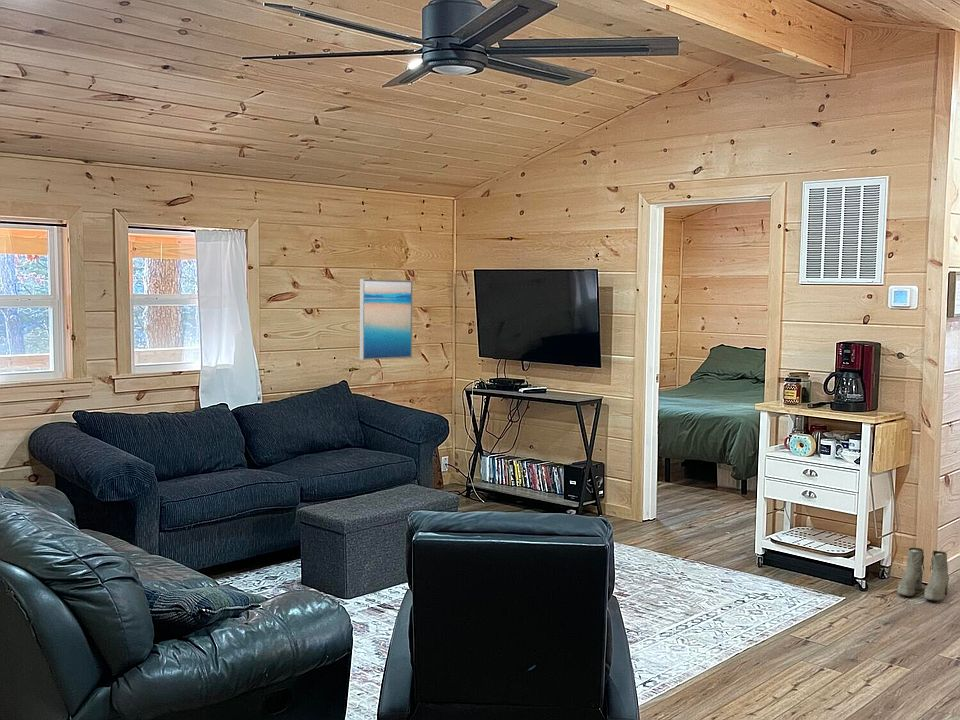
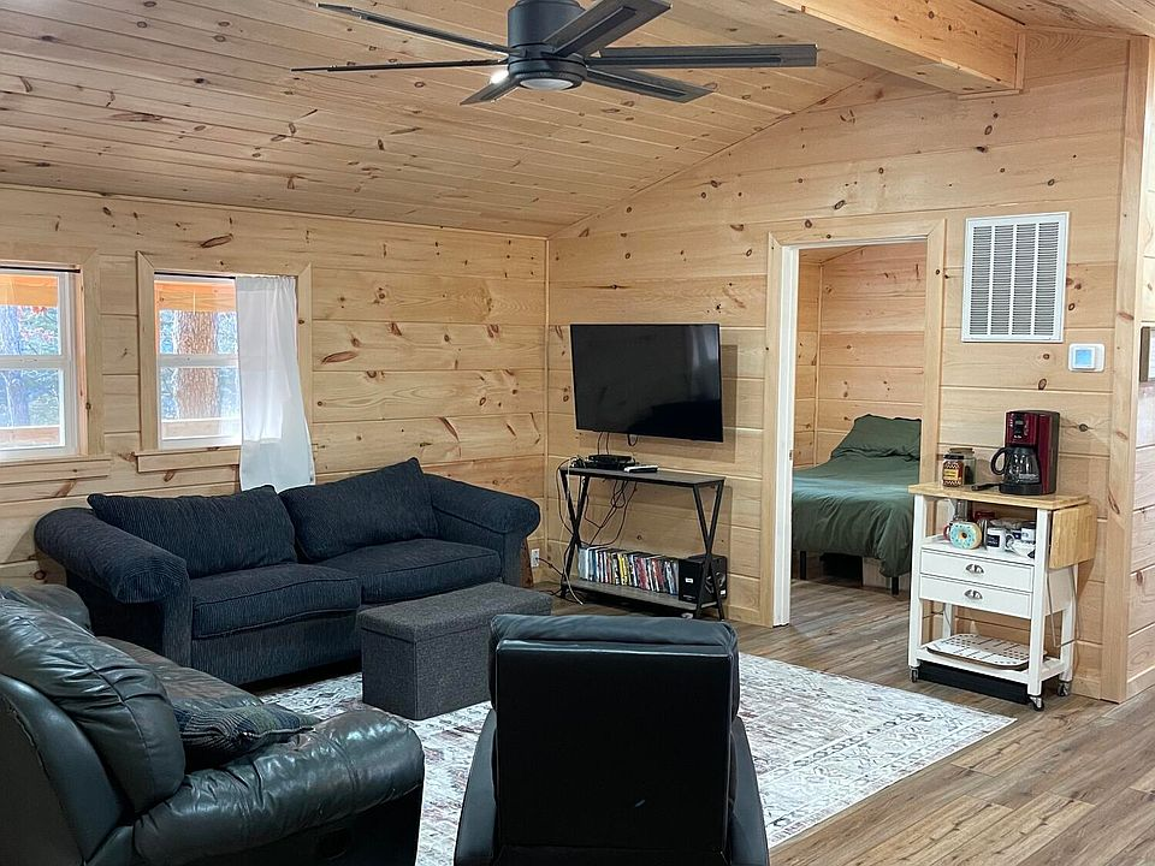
- wall art [359,278,414,361]
- boots [896,547,950,602]
